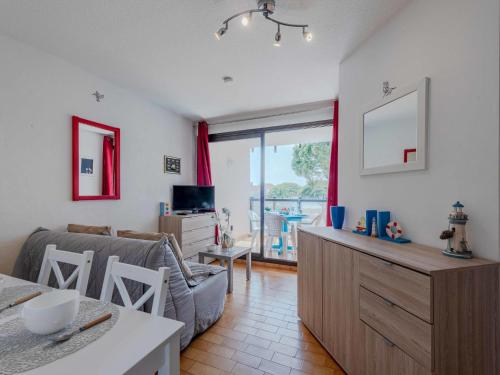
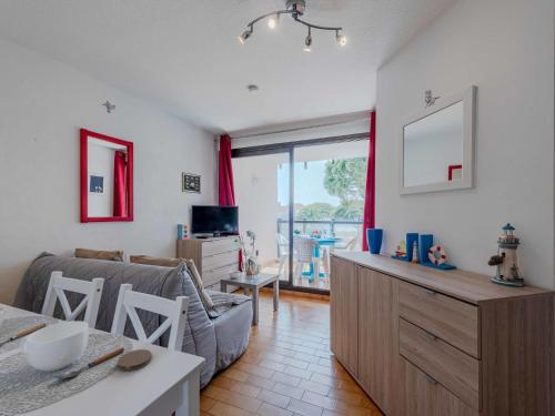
+ coaster [117,348,153,372]
